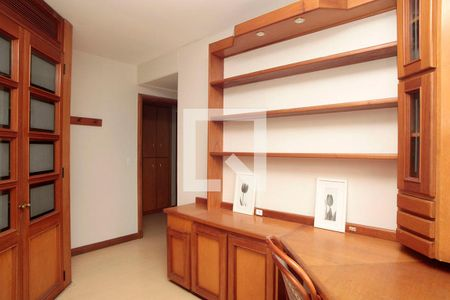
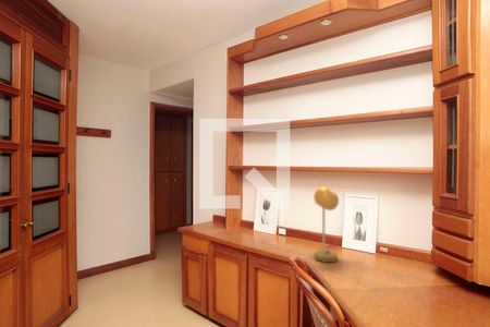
+ desk lamp [313,185,340,264]
